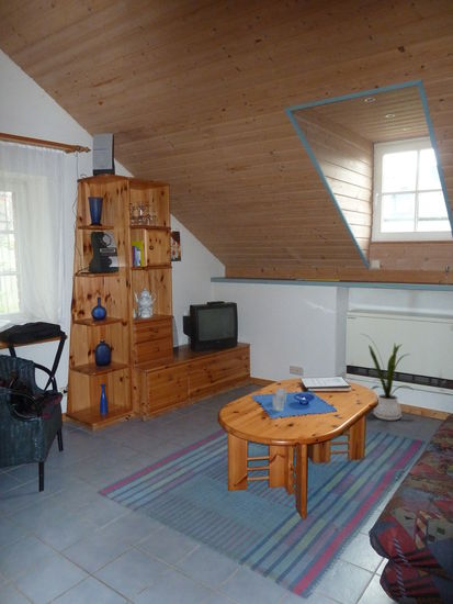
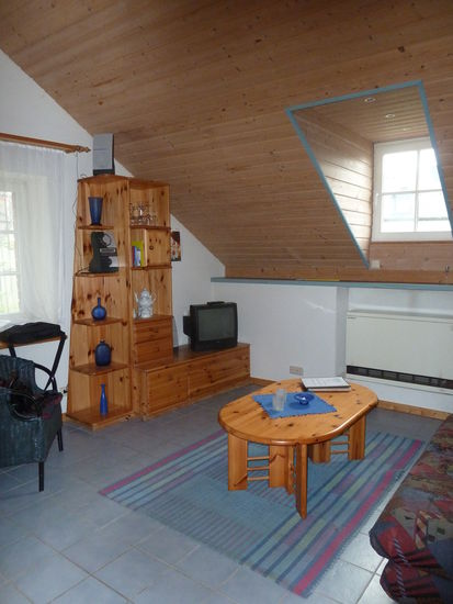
- house plant [361,333,412,422]
